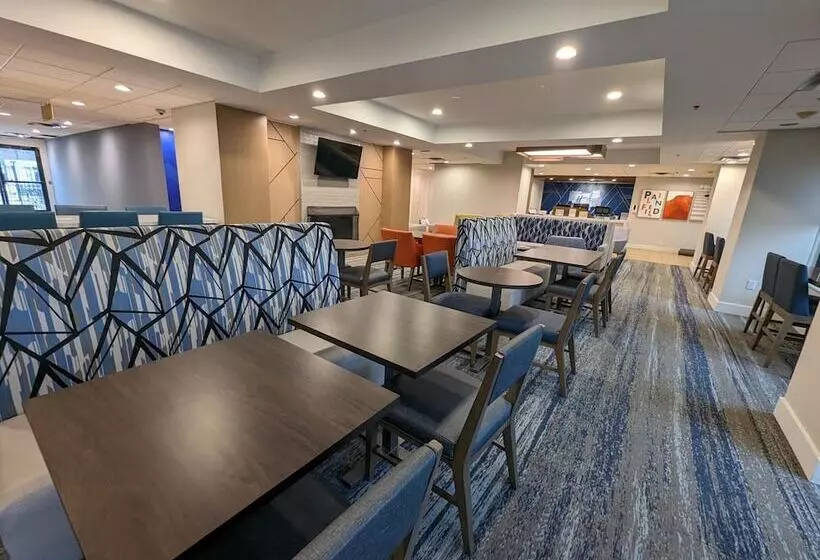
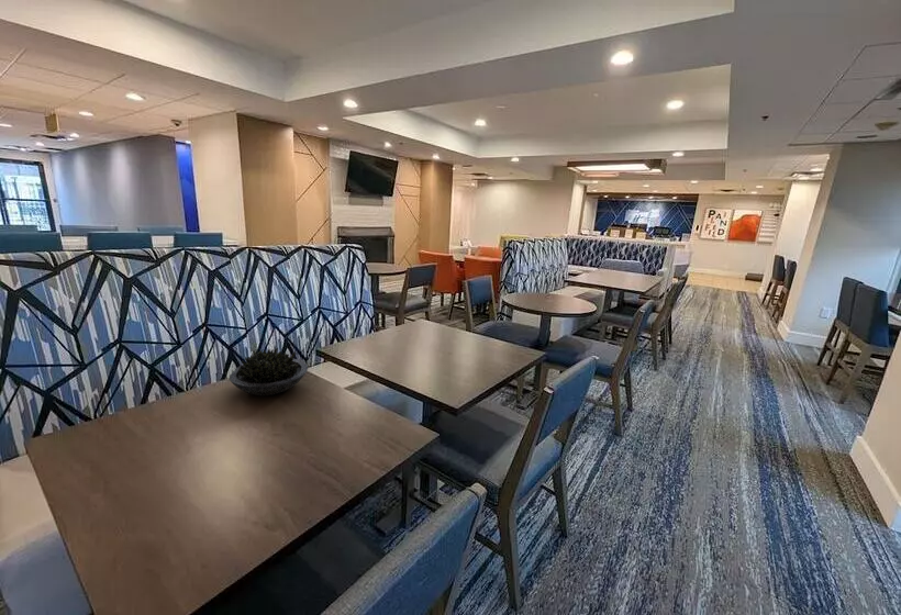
+ succulent plant [229,347,309,396]
